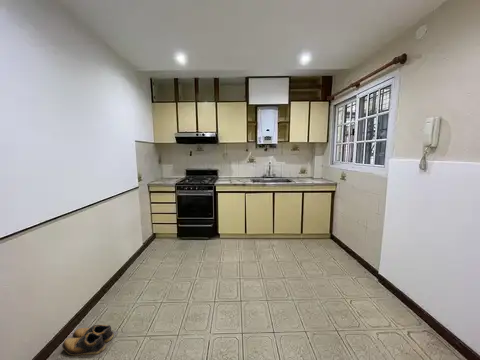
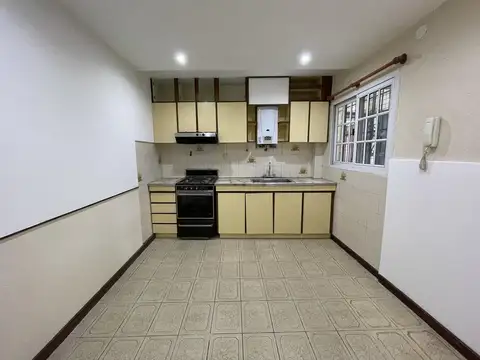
- shoes [55,324,119,360]
